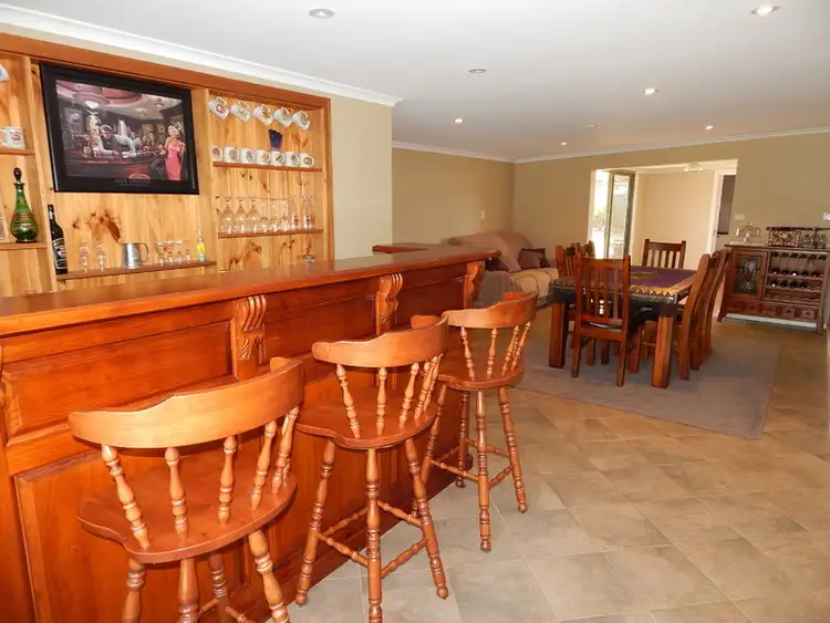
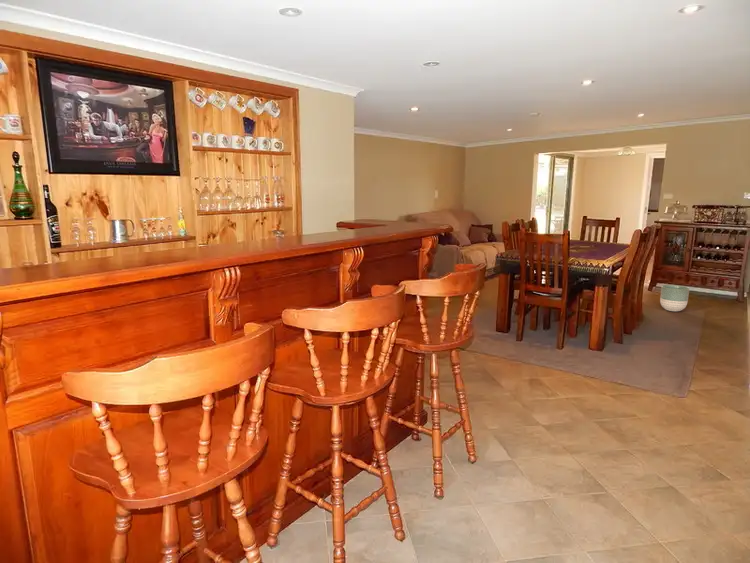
+ planter [659,284,690,312]
